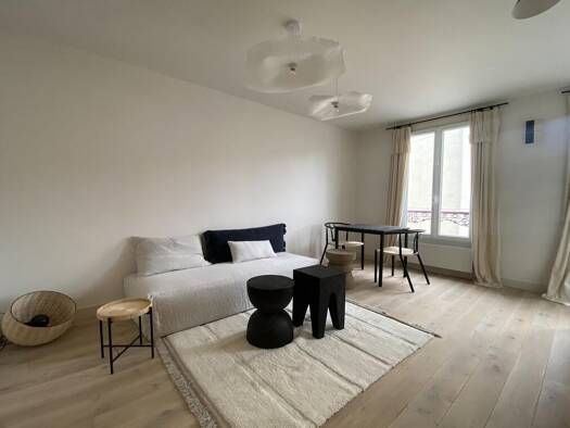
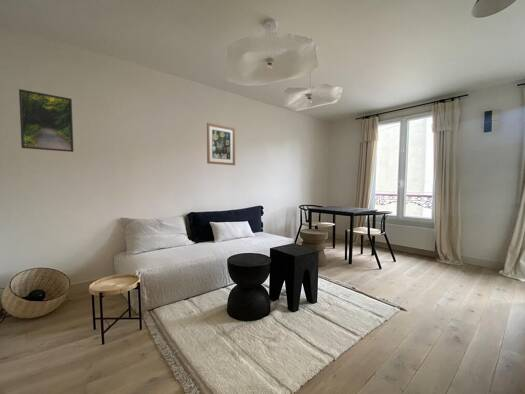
+ wall art [206,122,236,166]
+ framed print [18,88,74,153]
